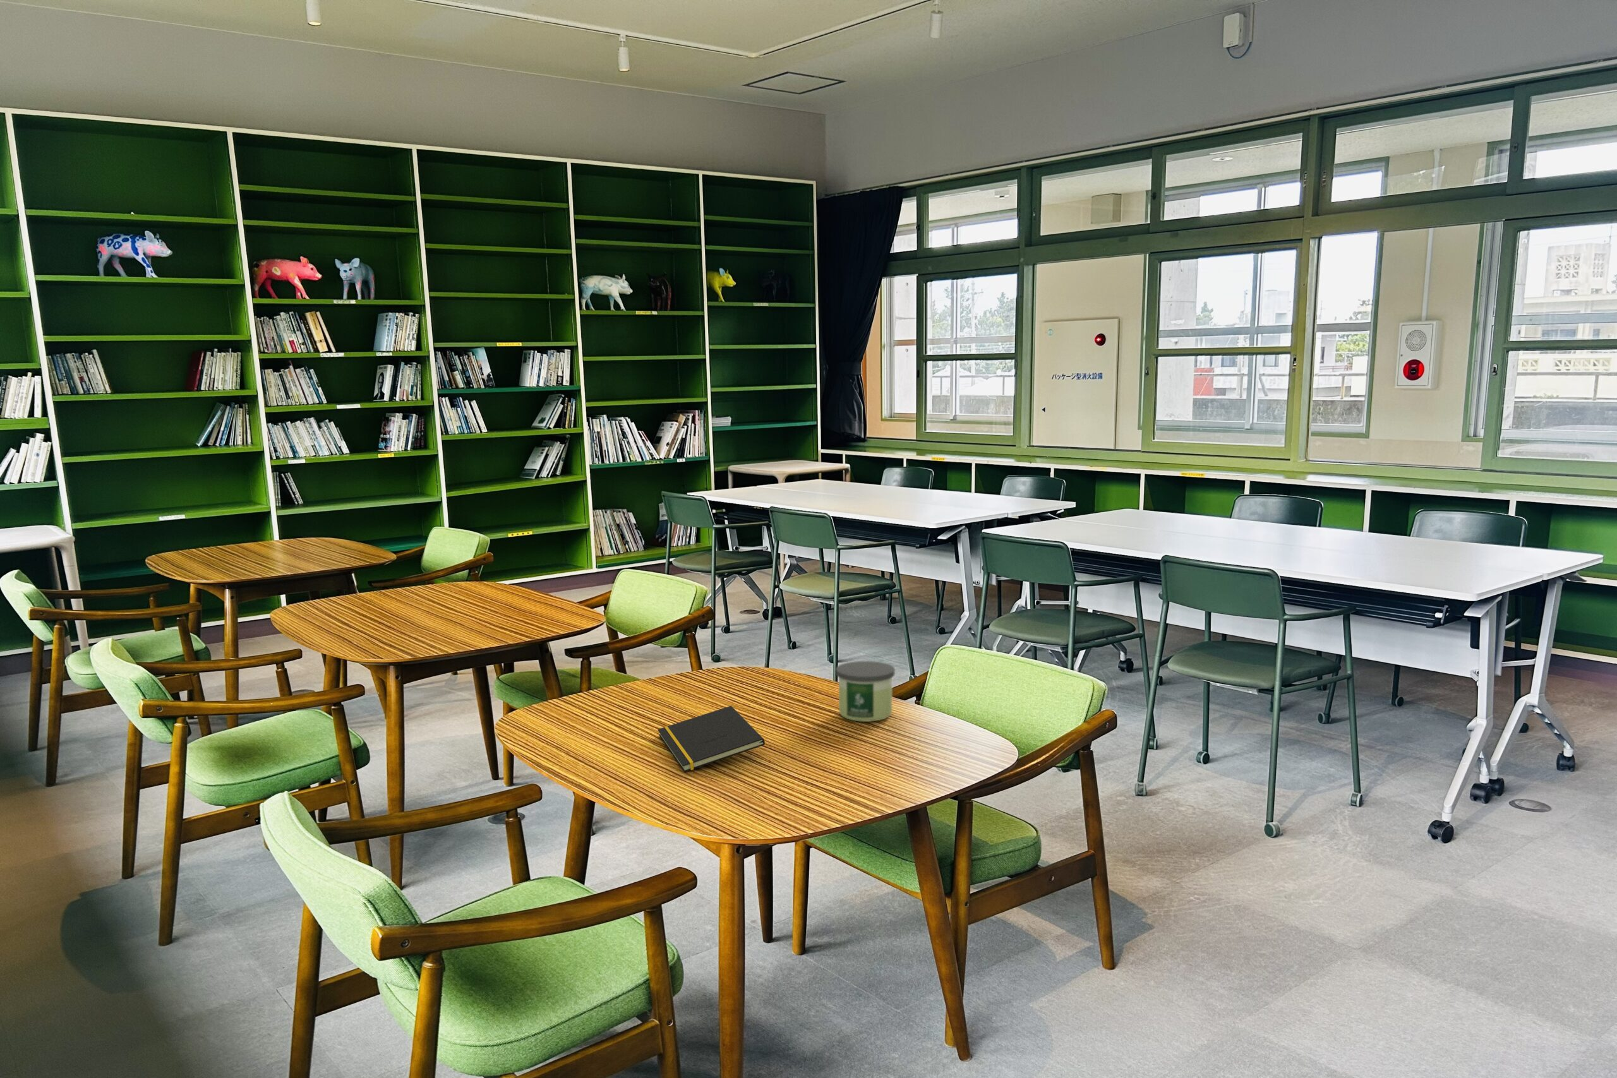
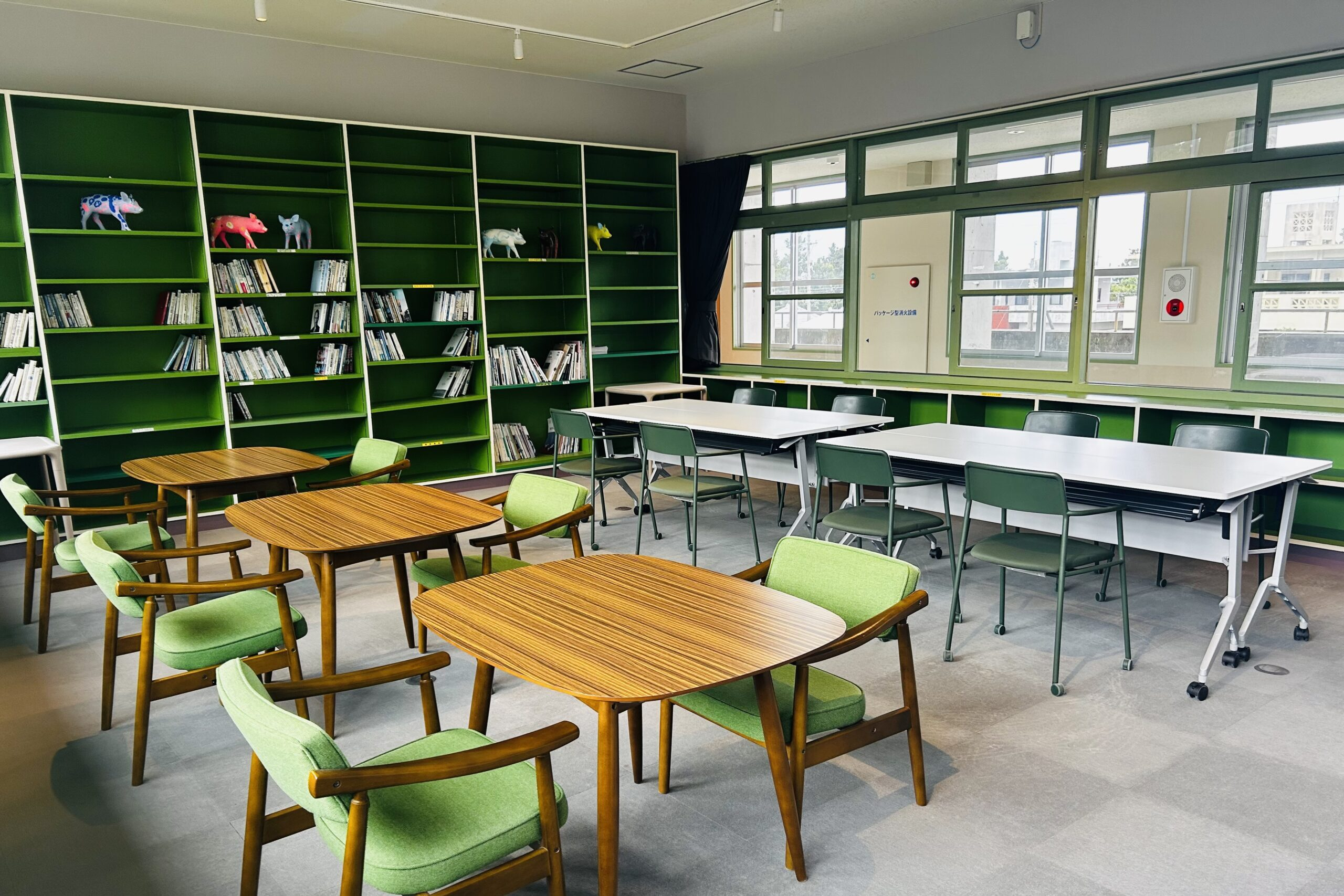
- notepad [657,705,765,772]
- candle [836,661,895,722]
